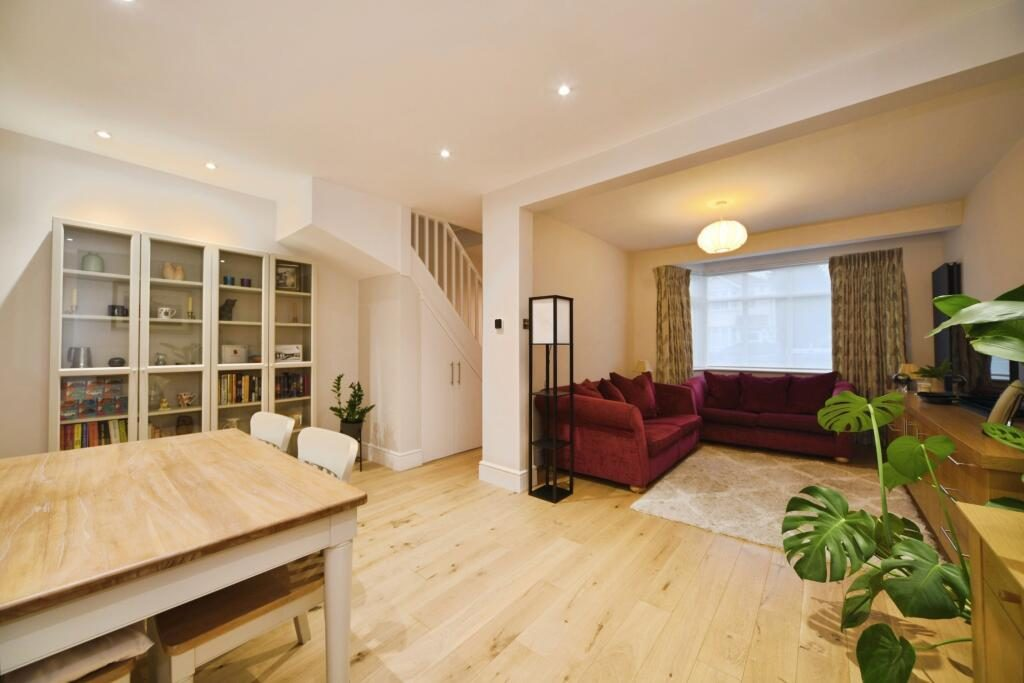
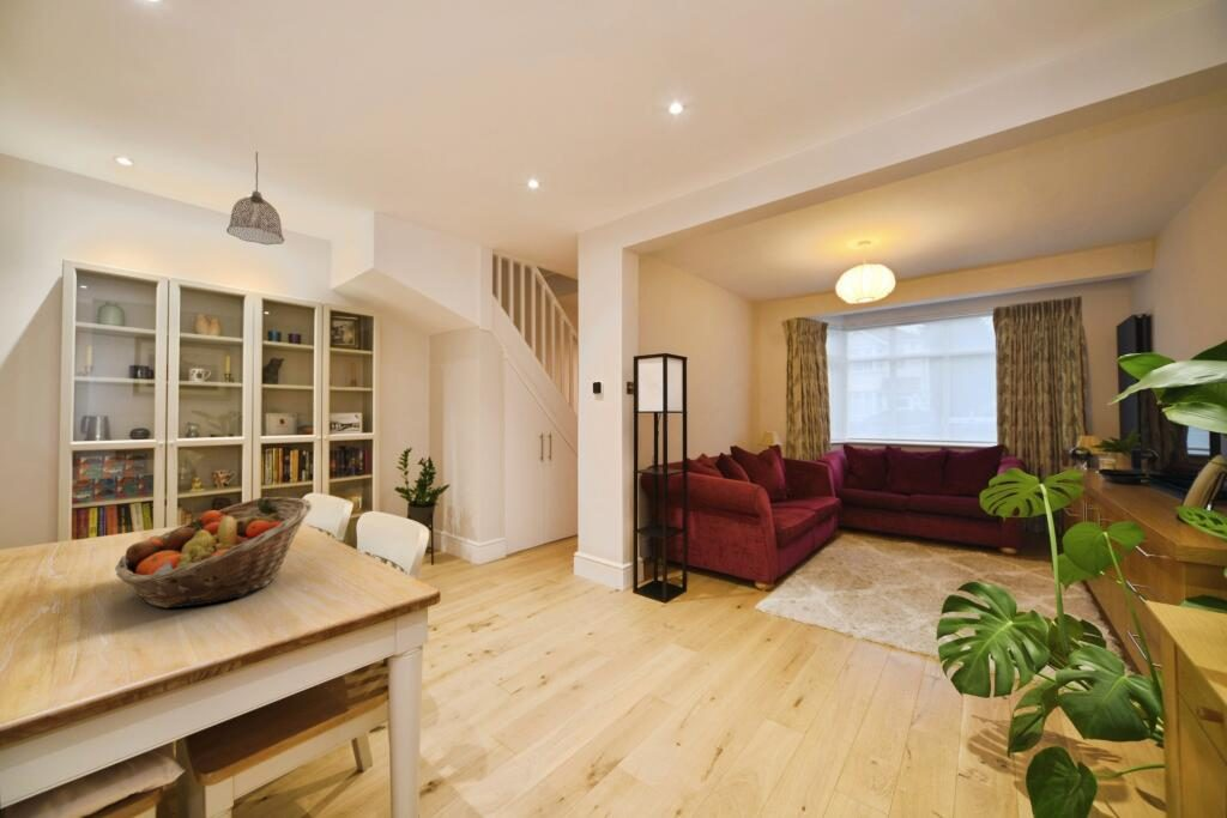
+ pendant lamp [225,151,285,246]
+ fruit basket [114,496,314,610]
